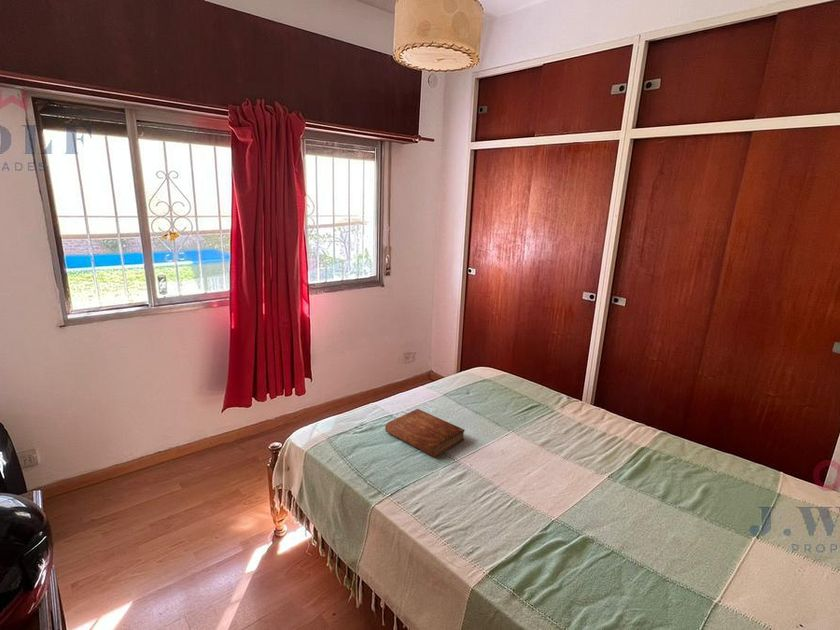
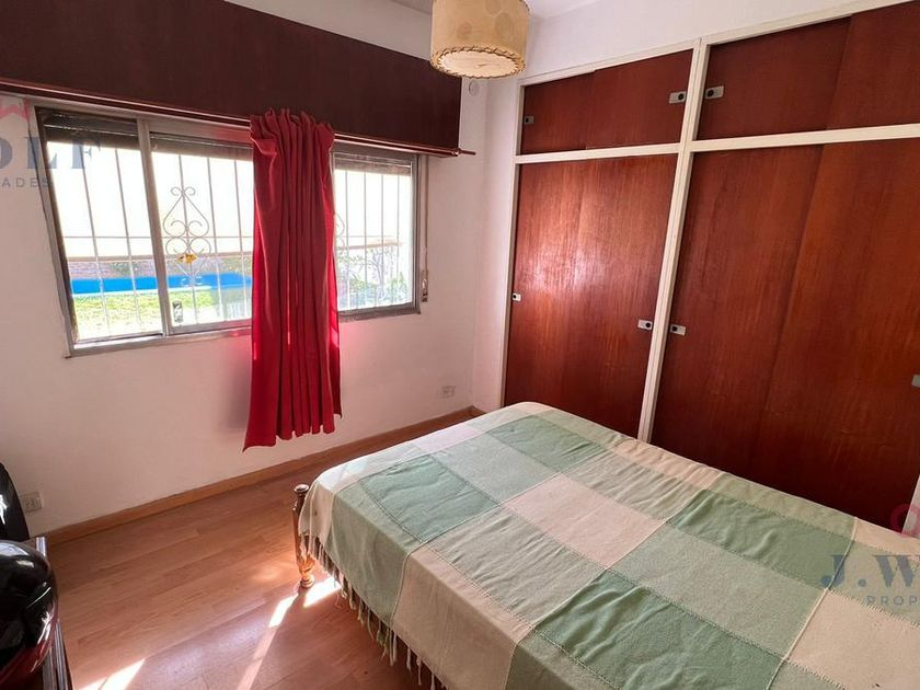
- bible [384,408,466,458]
